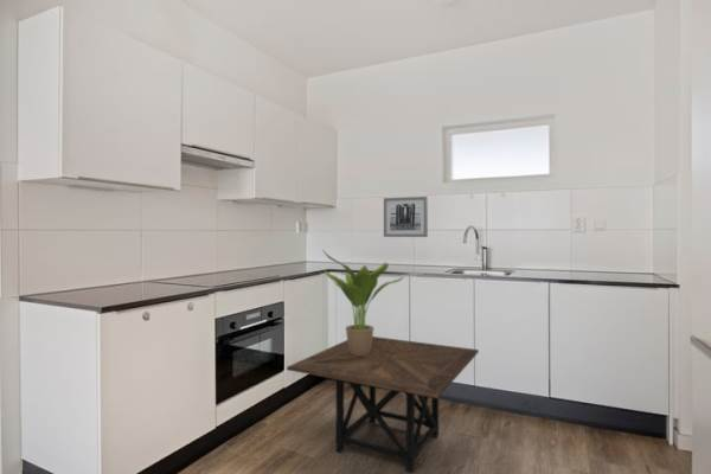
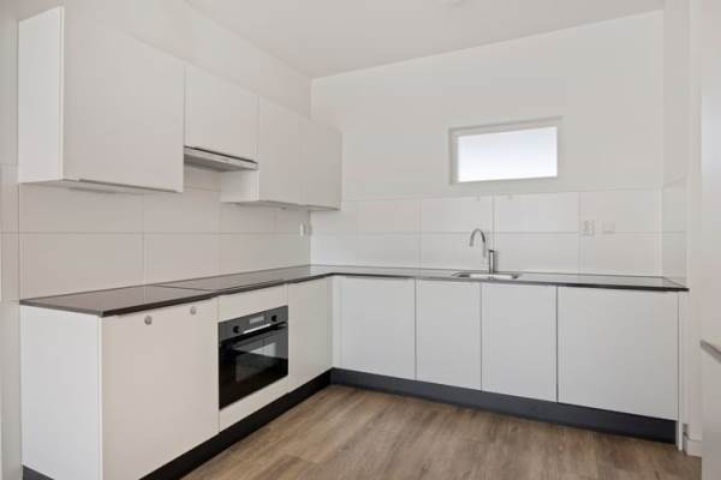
- potted plant [322,250,408,356]
- wall art [383,196,429,238]
- side table [286,335,480,473]
